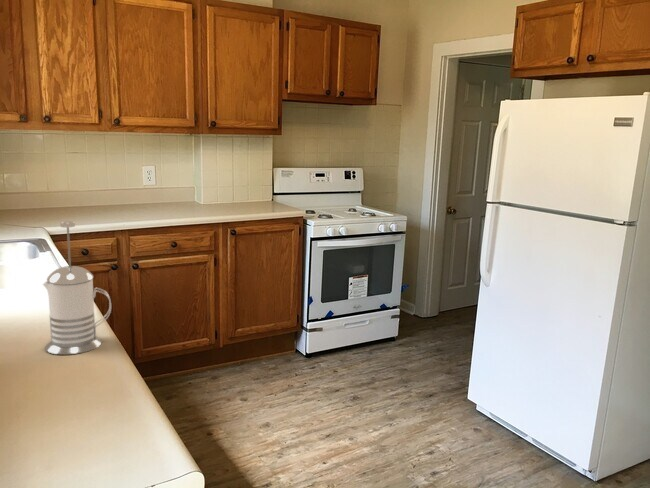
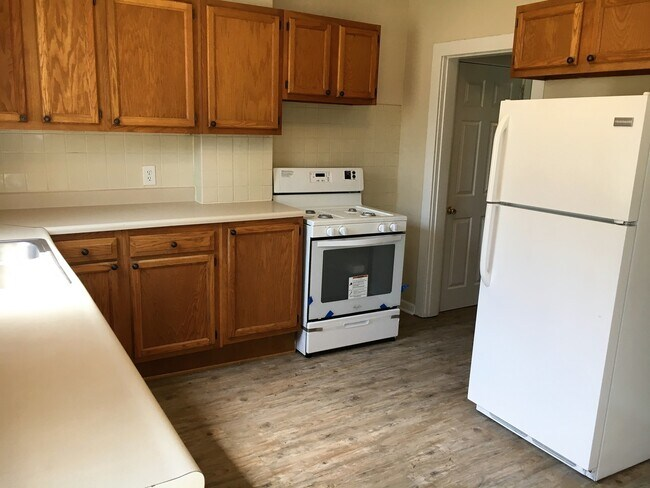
- french press [42,220,112,356]
